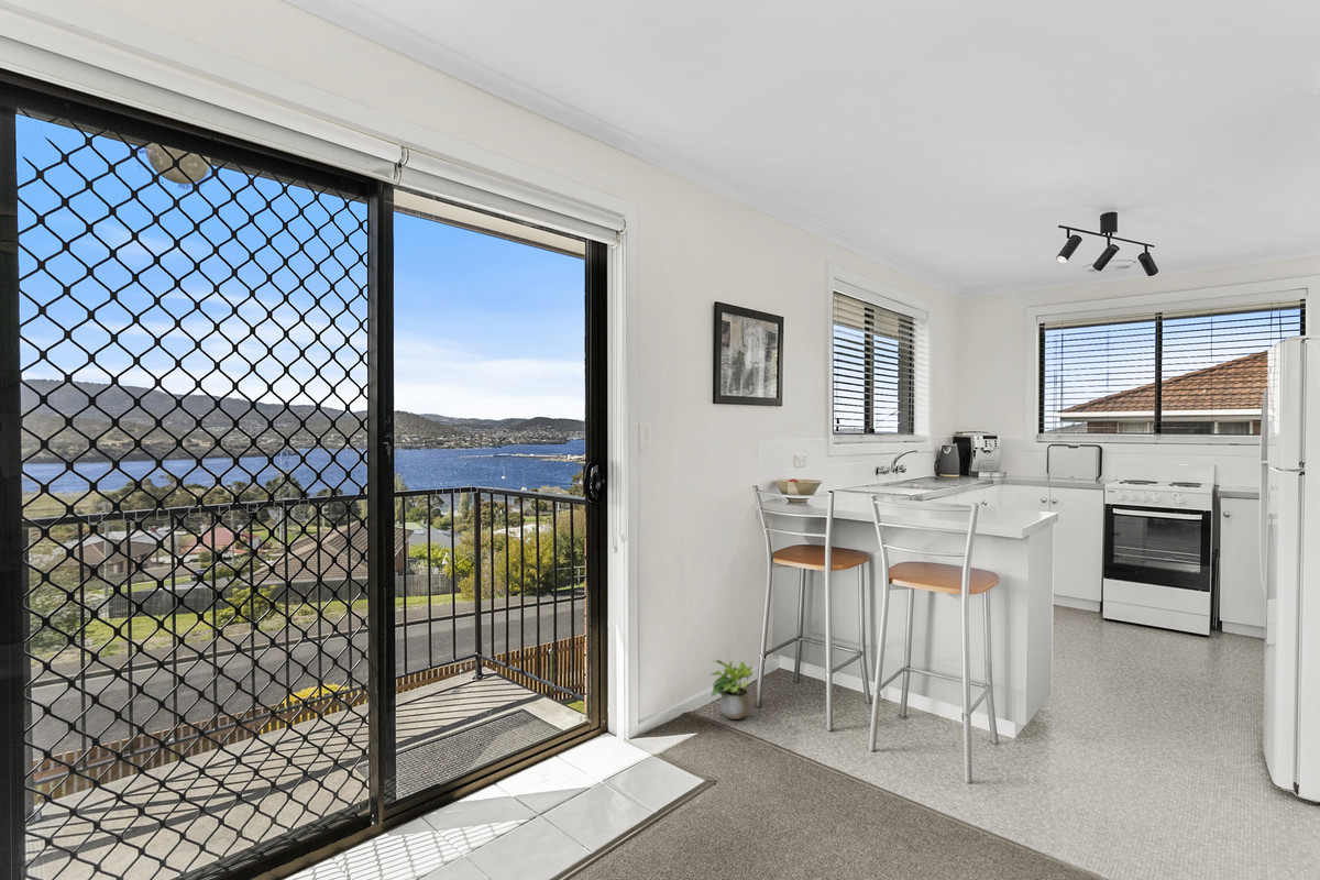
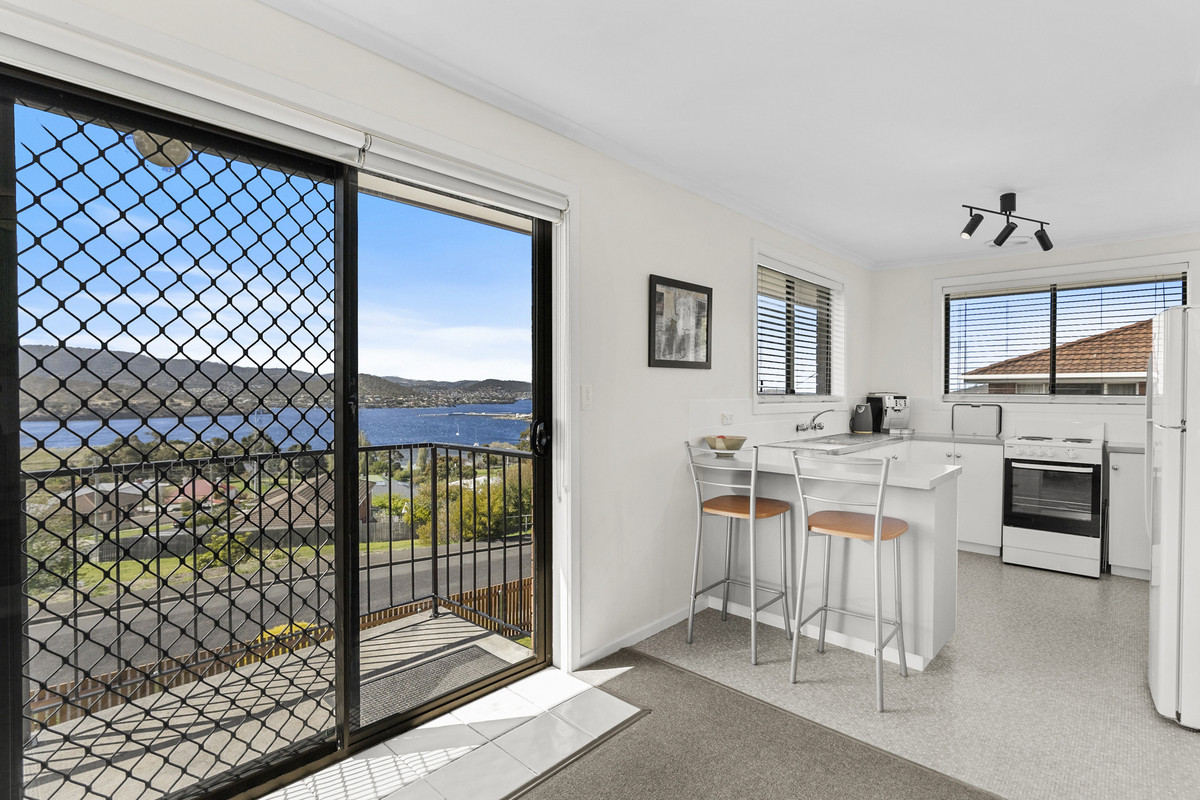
- potted plant [710,659,755,721]
